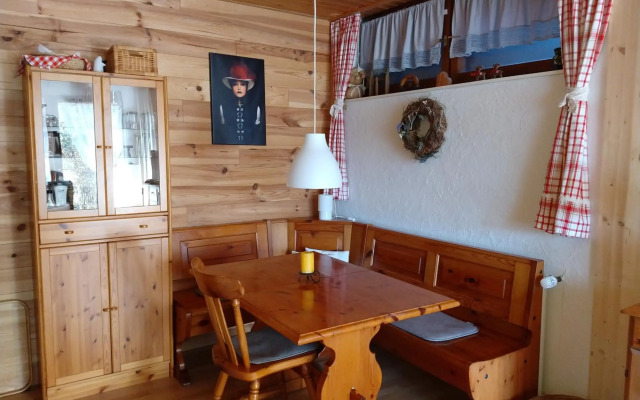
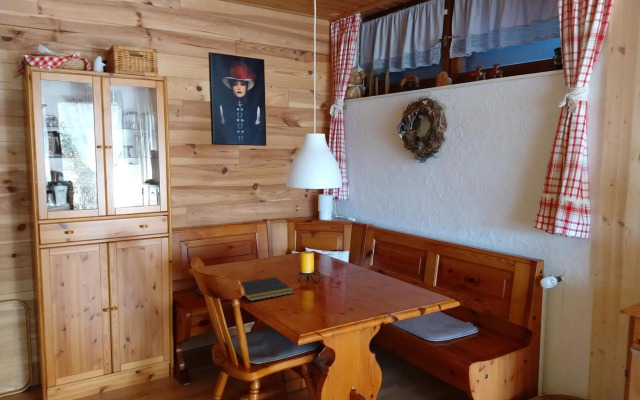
+ notepad [239,276,296,302]
